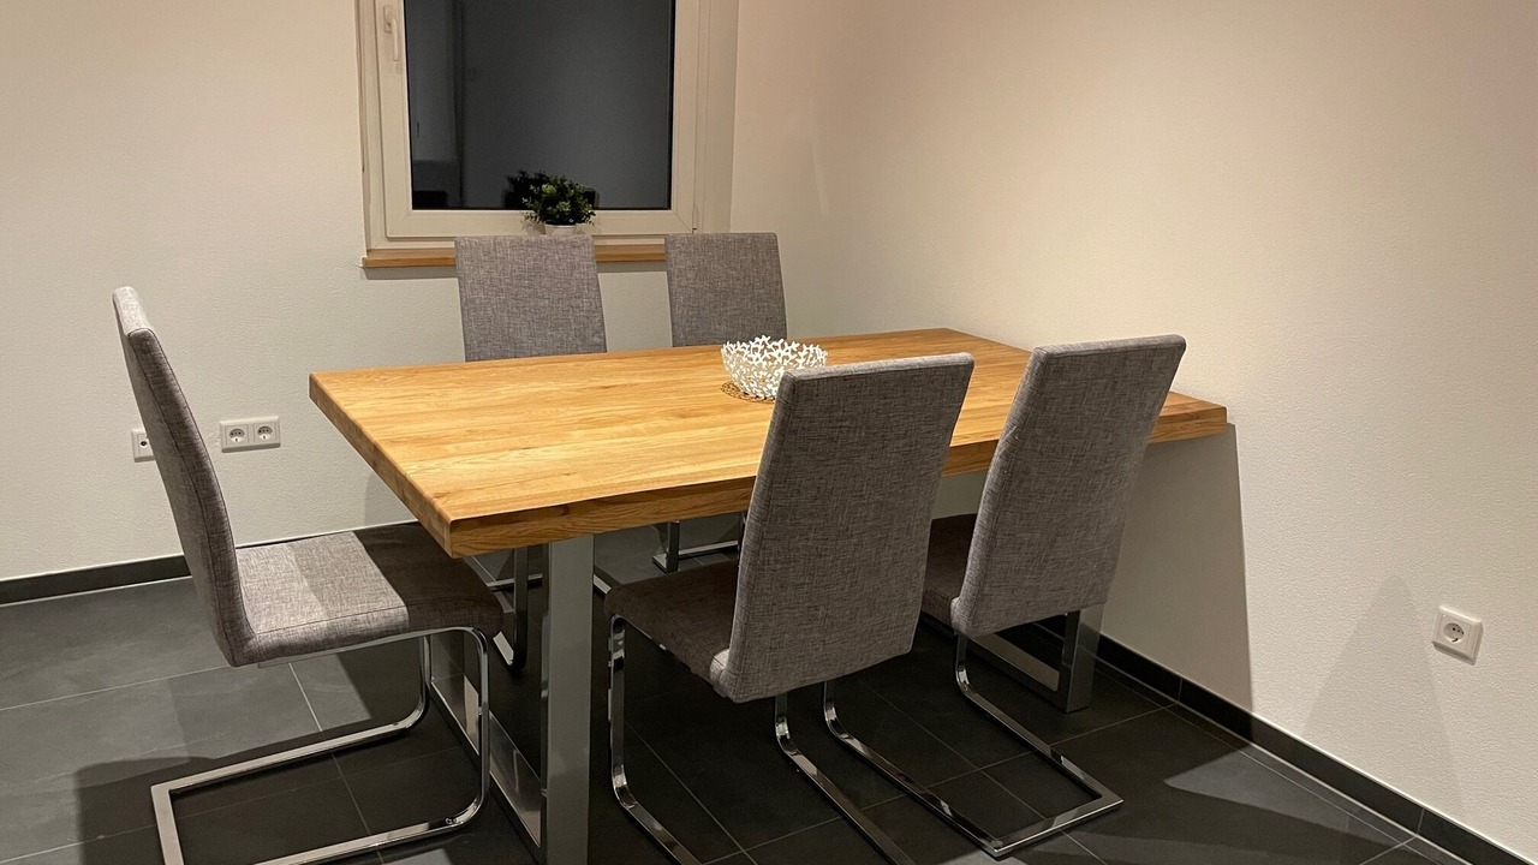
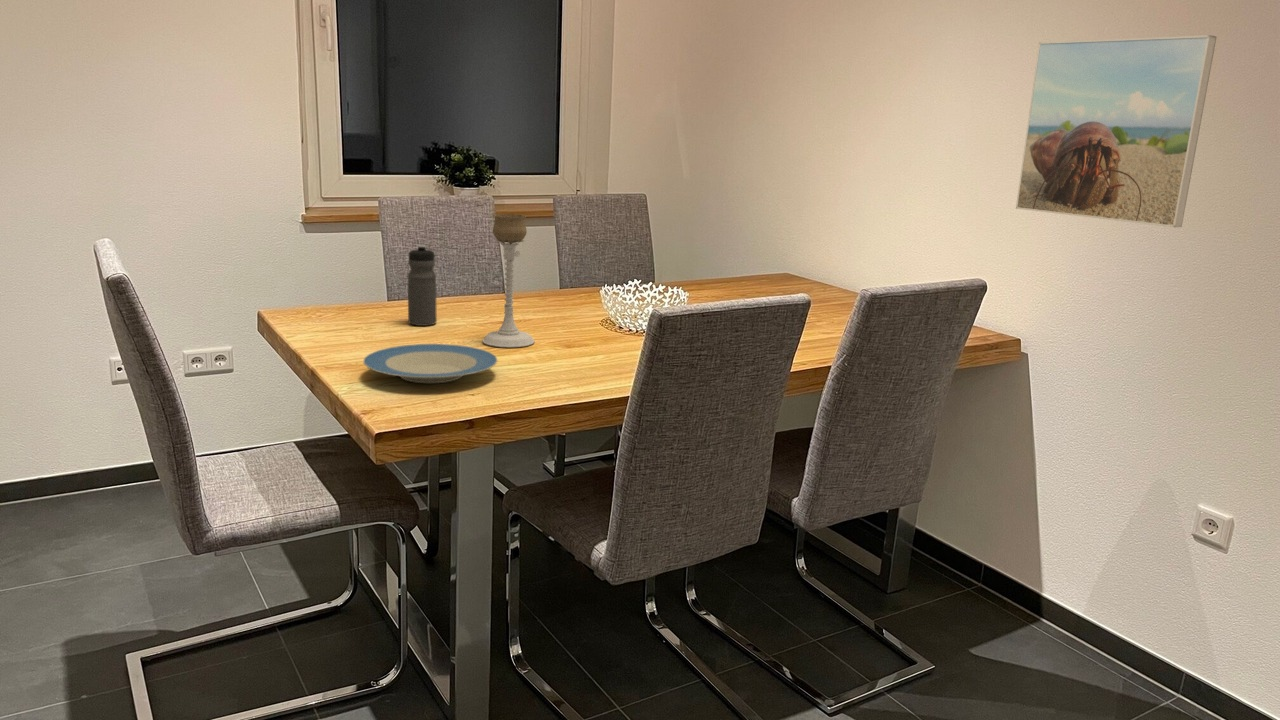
+ candle holder [481,213,536,349]
+ water bottle [407,244,438,327]
+ plate [362,343,499,384]
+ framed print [1015,34,1218,228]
